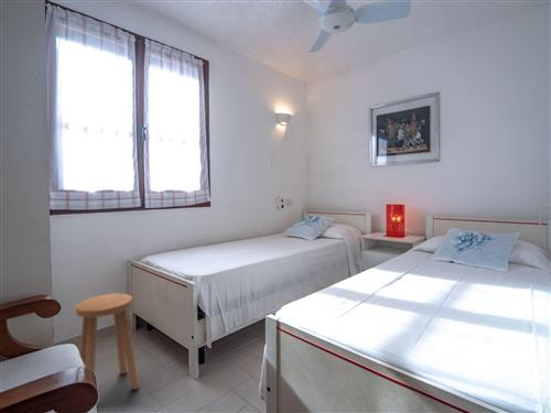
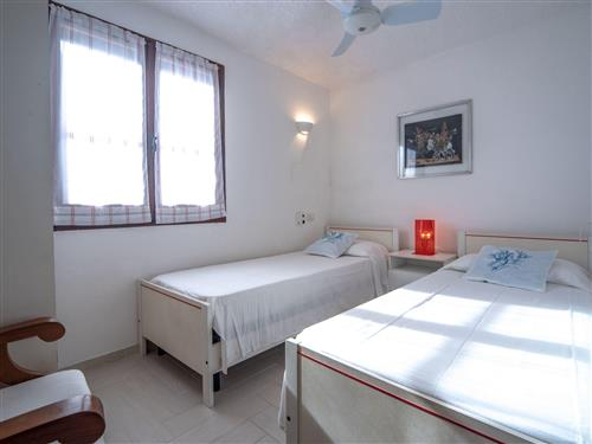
- stool [75,293,140,391]
